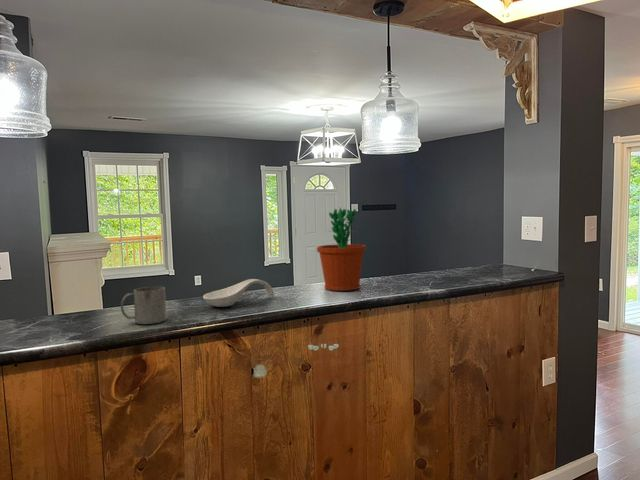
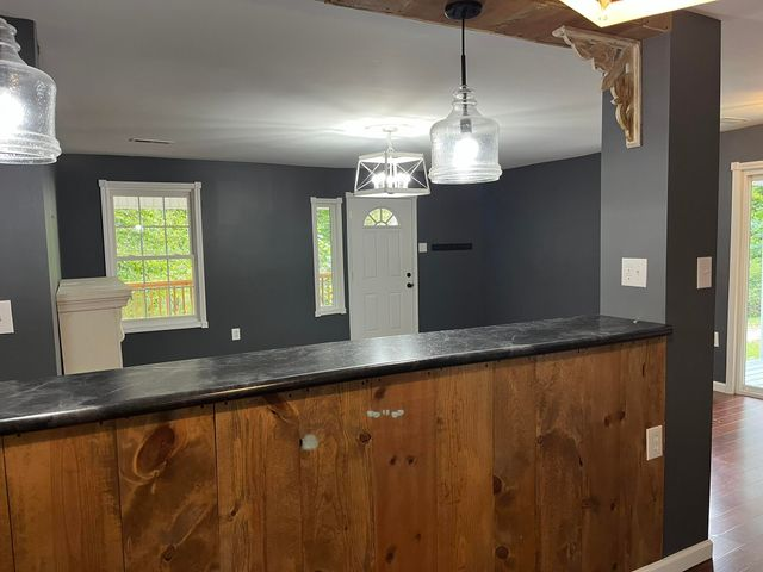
- spoon rest [202,278,275,308]
- flower pot [316,207,367,292]
- mug [120,286,168,325]
